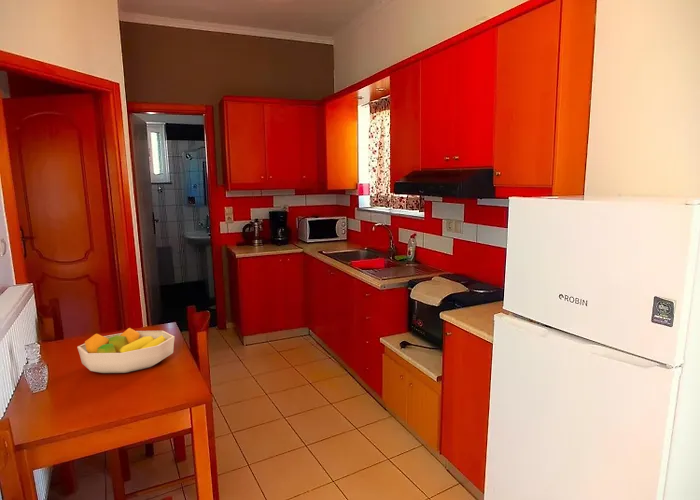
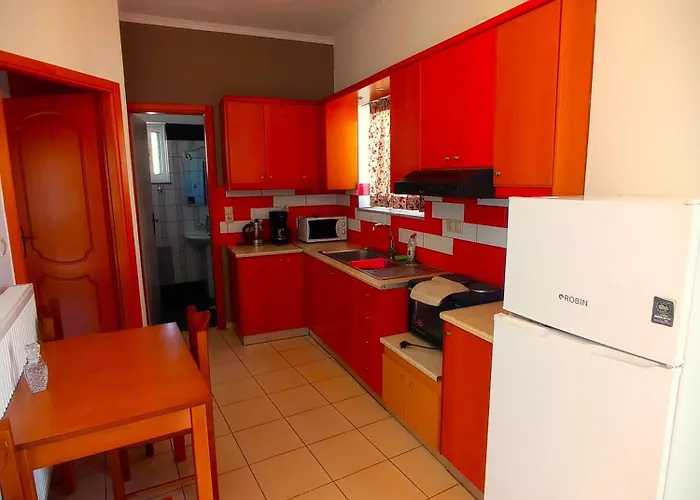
- fruit bowl [76,327,176,374]
